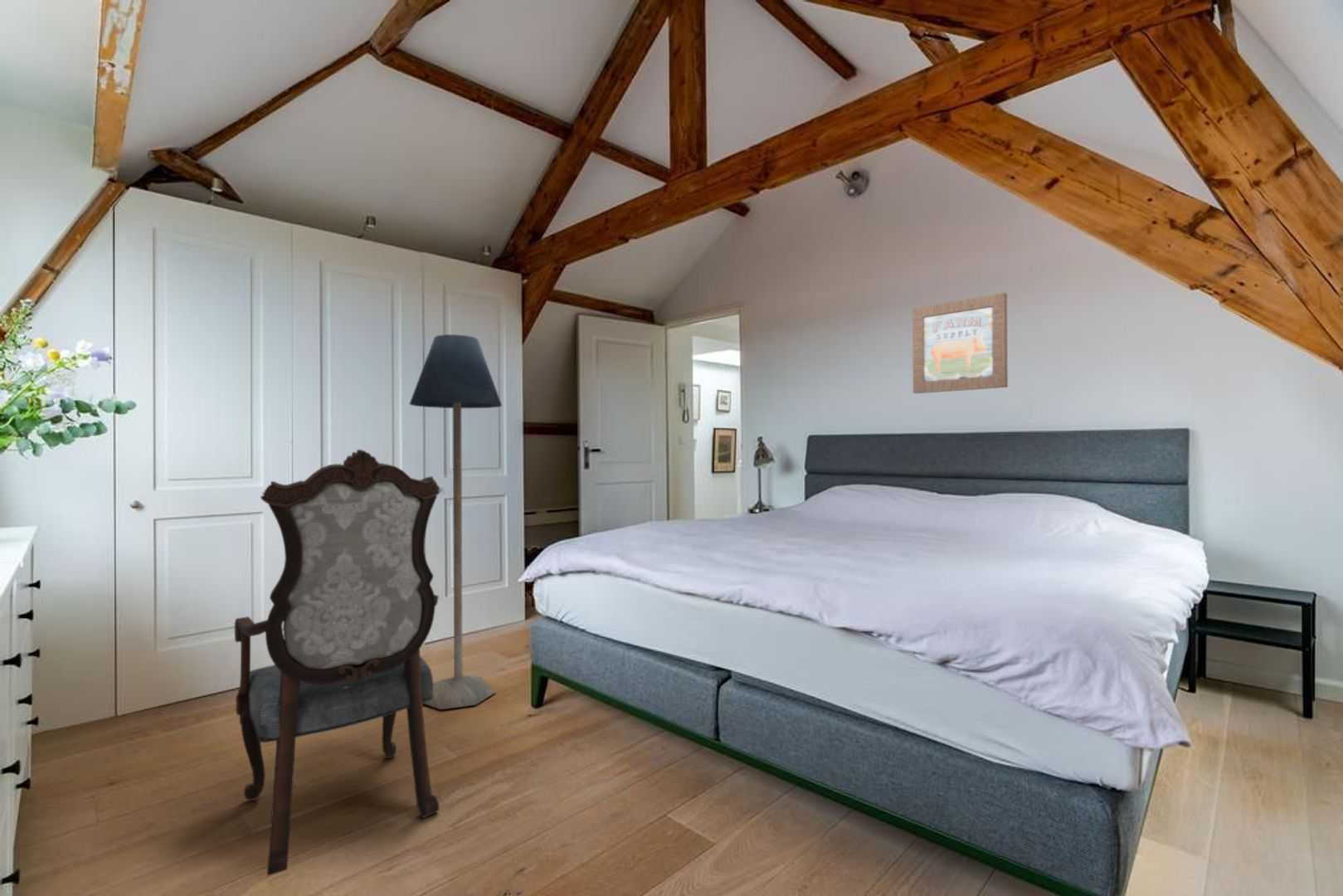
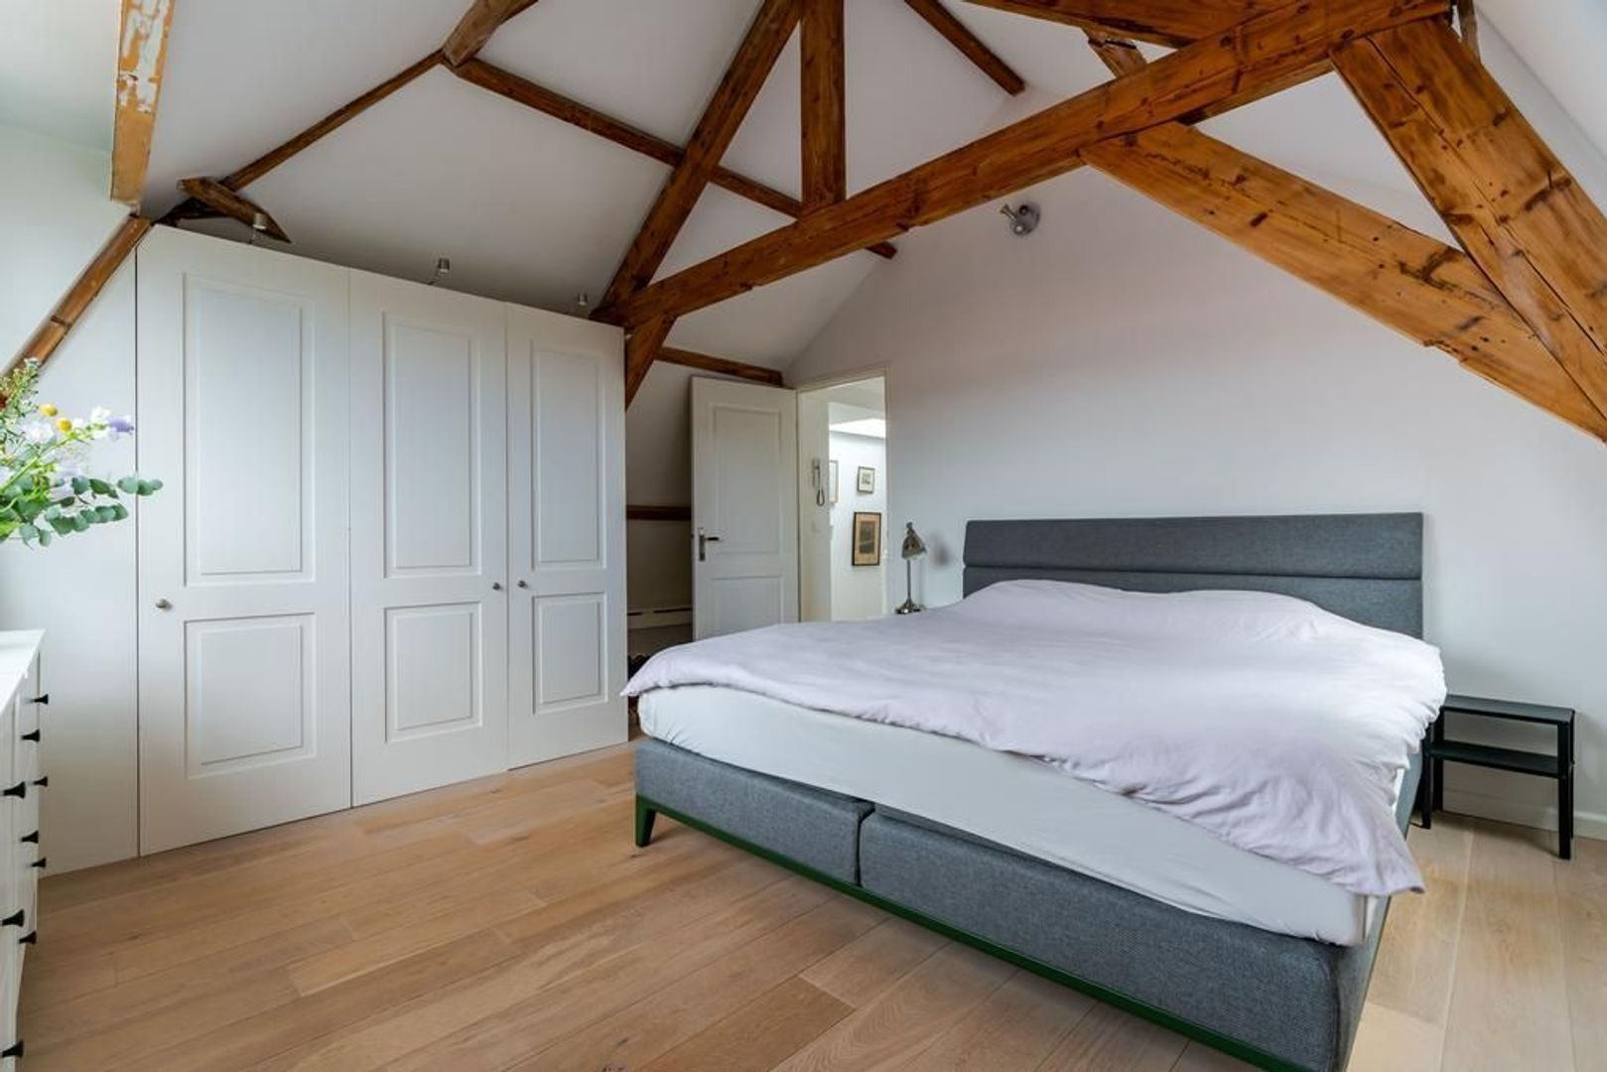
- armchair [234,449,440,876]
- wall art [912,292,1009,394]
- floor lamp [408,334,503,710]
